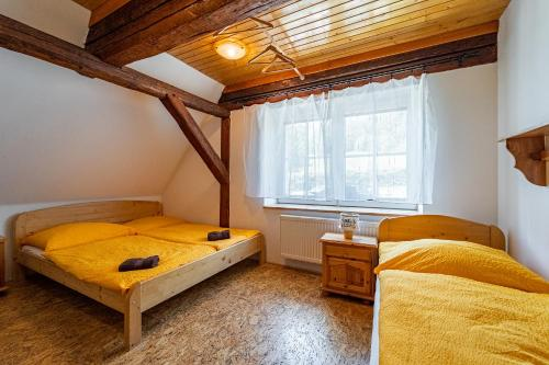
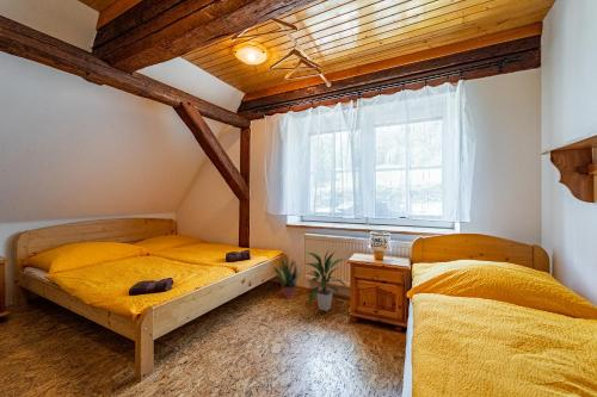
+ potted plant [272,255,304,300]
+ indoor plant [304,248,347,312]
